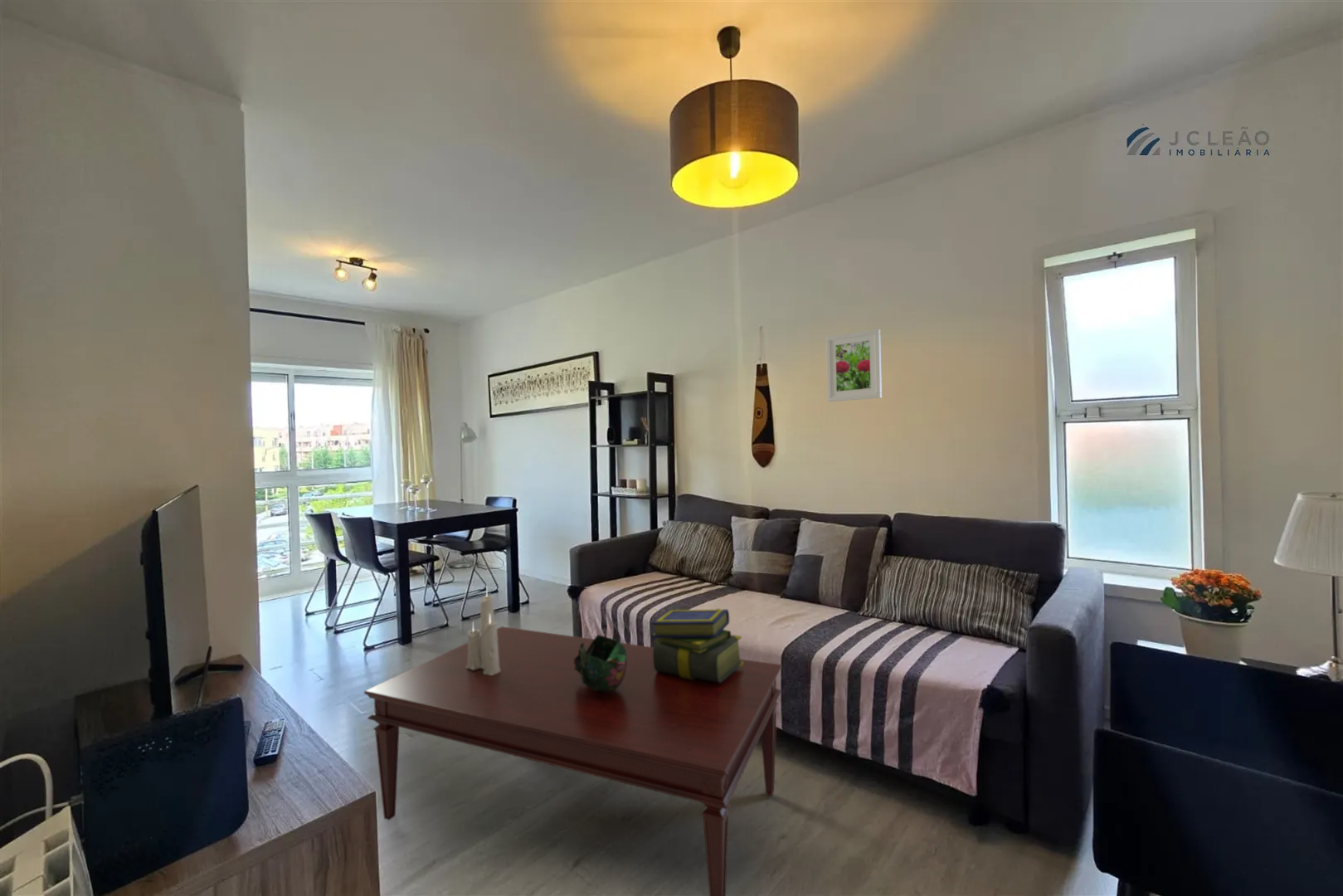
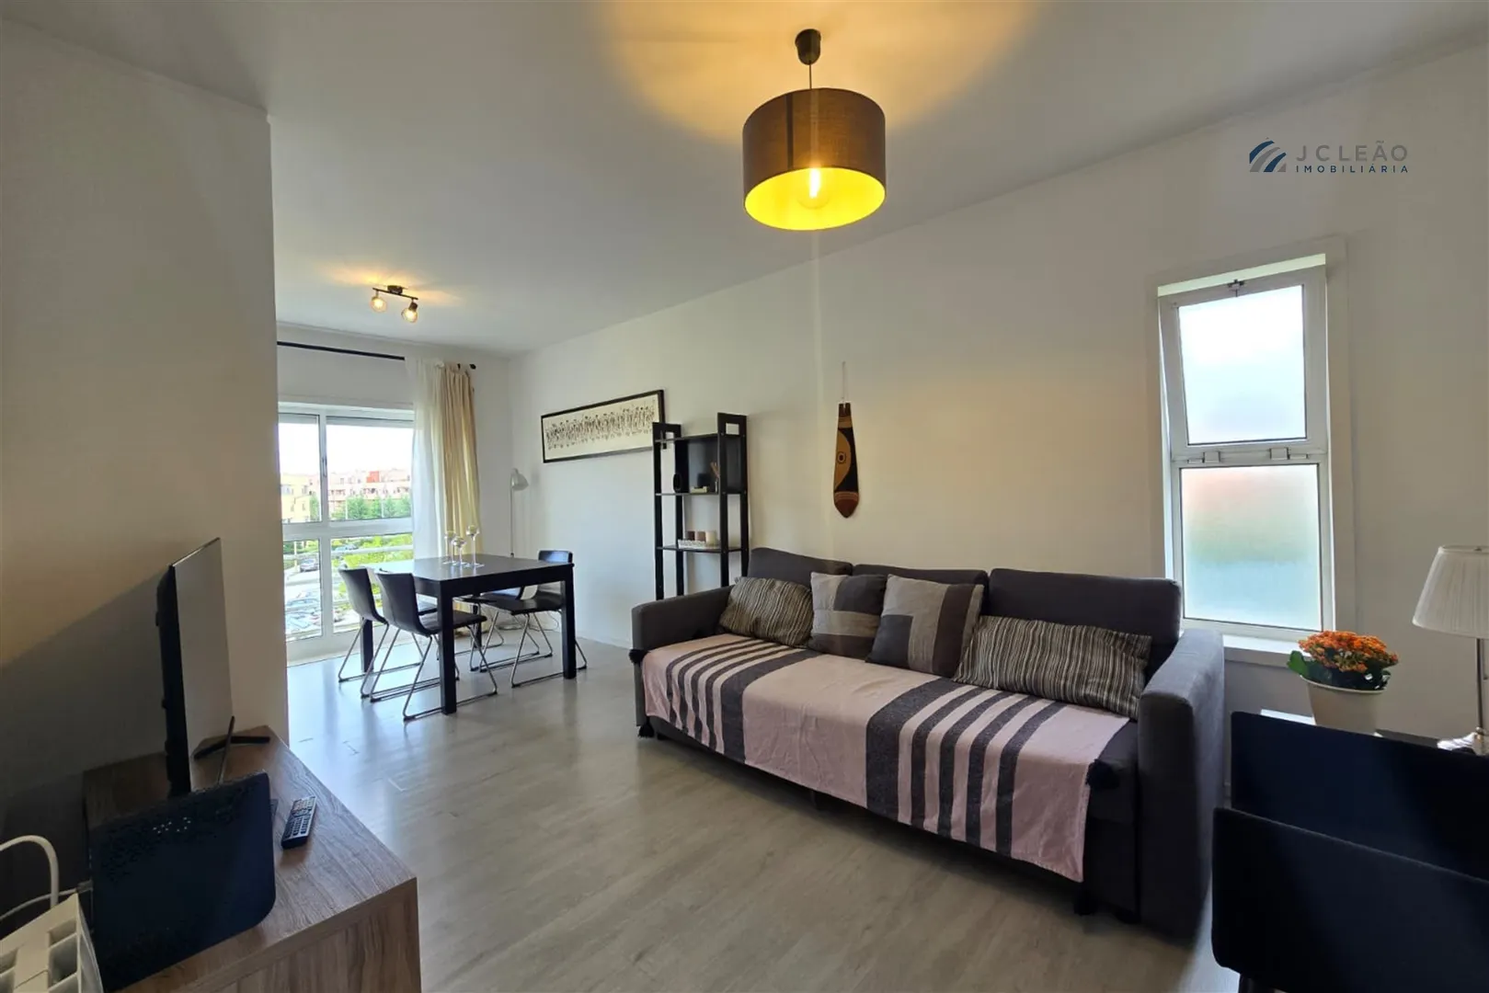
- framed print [825,329,883,402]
- coffee table [363,626,783,896]
- stack of books [650,608,743,683]
- decorative bowl [574,634,627,692]
- candle [466,587,500,675]
